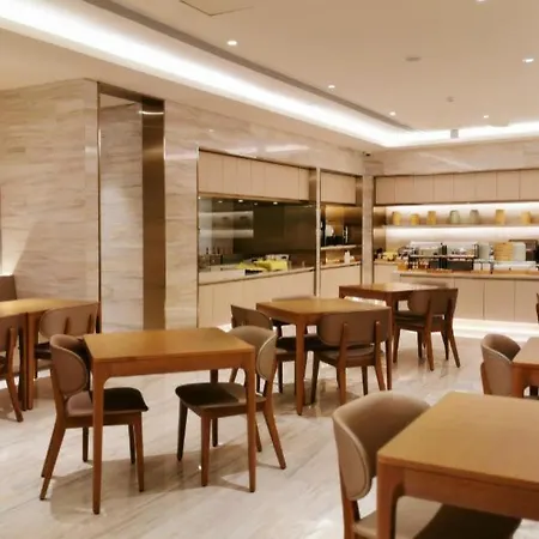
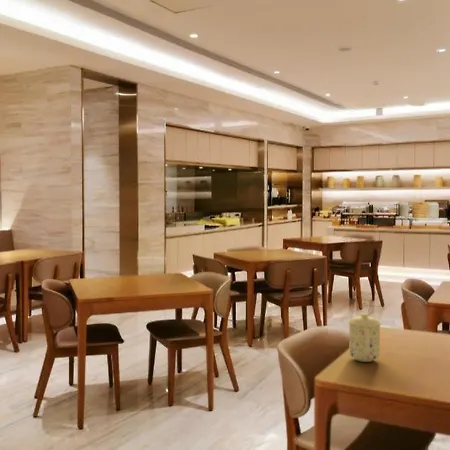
+ mug [347,312,382,363]
